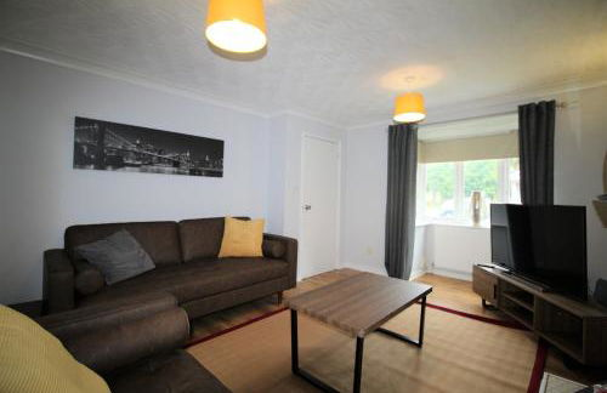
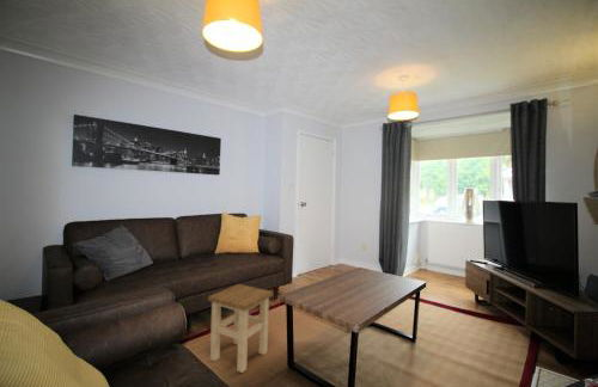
+ stool [207,283,274,374]
